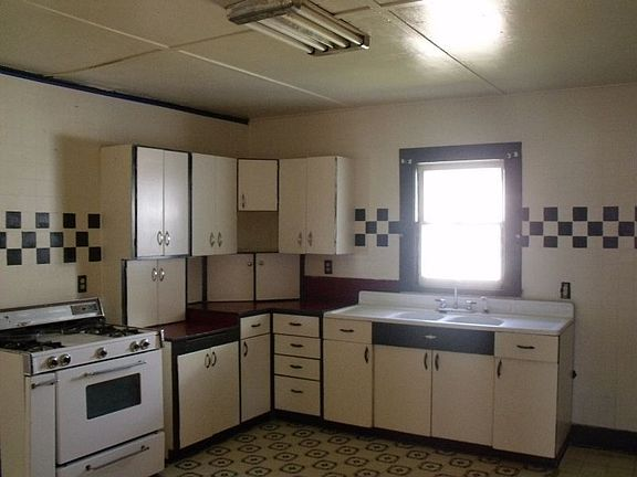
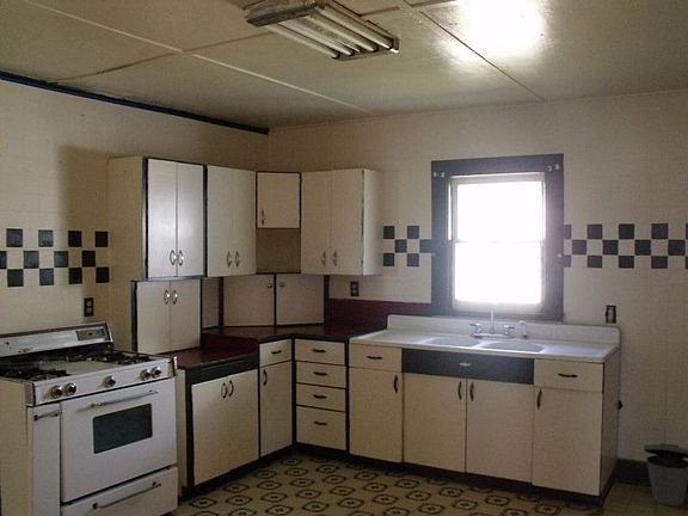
+ trash can [643,442,688,506]
